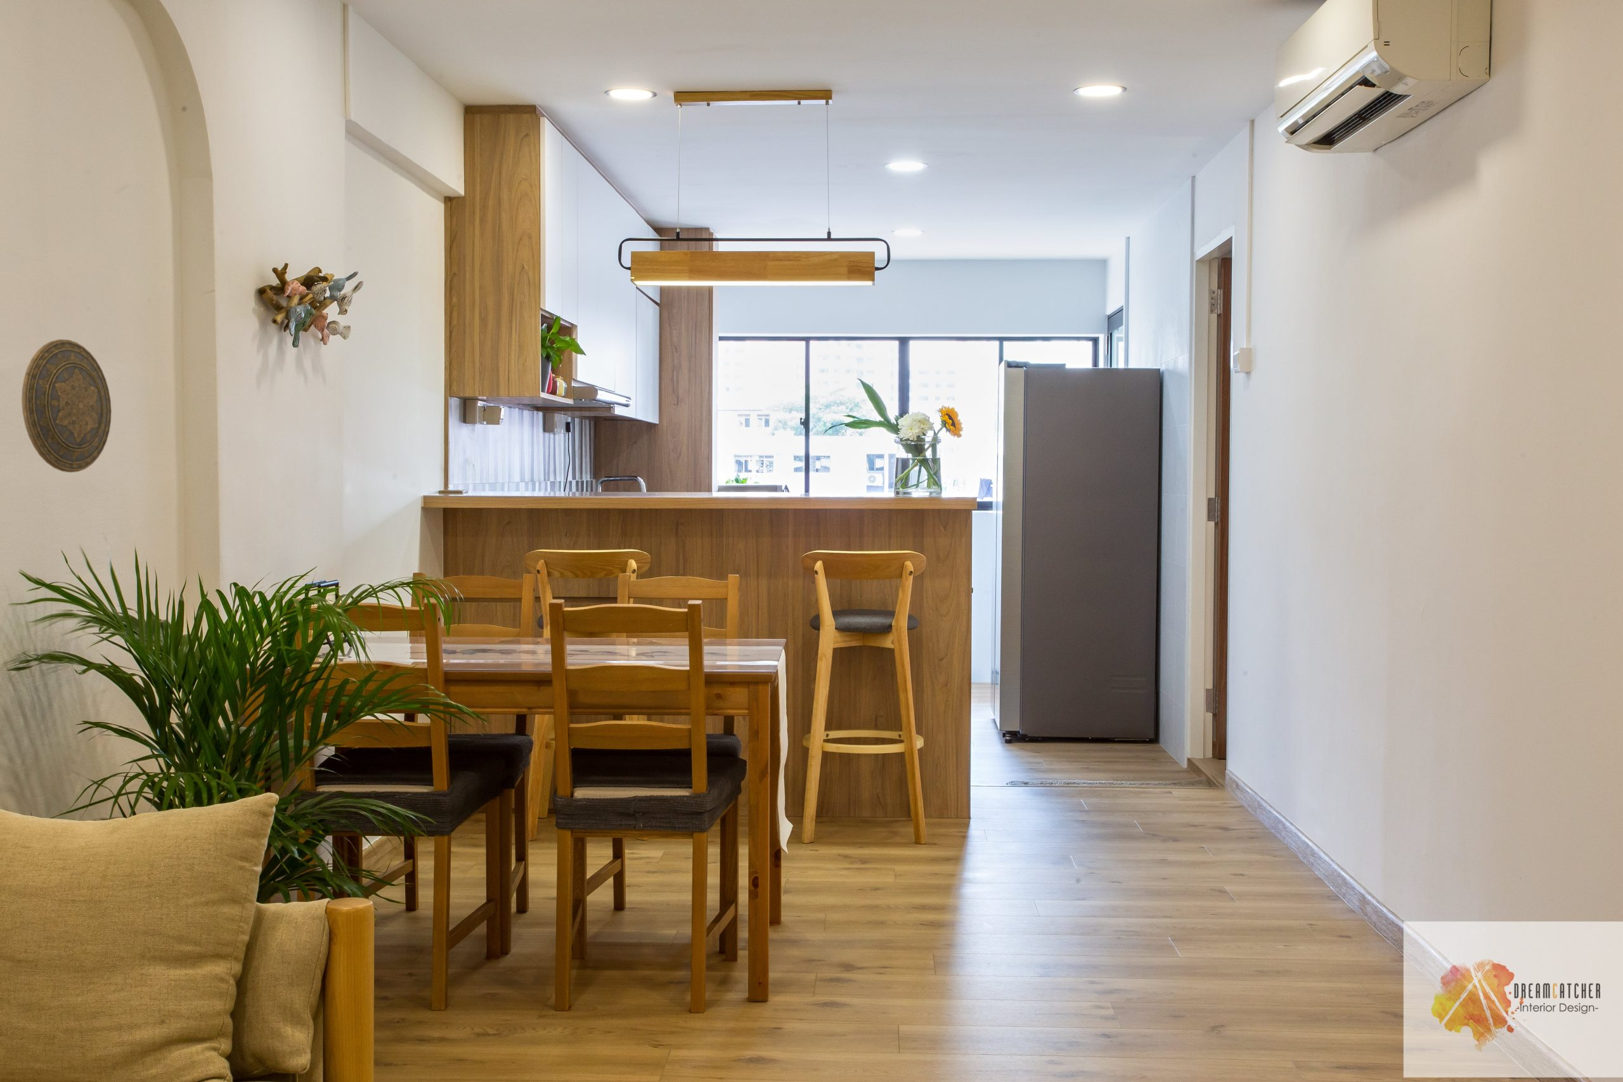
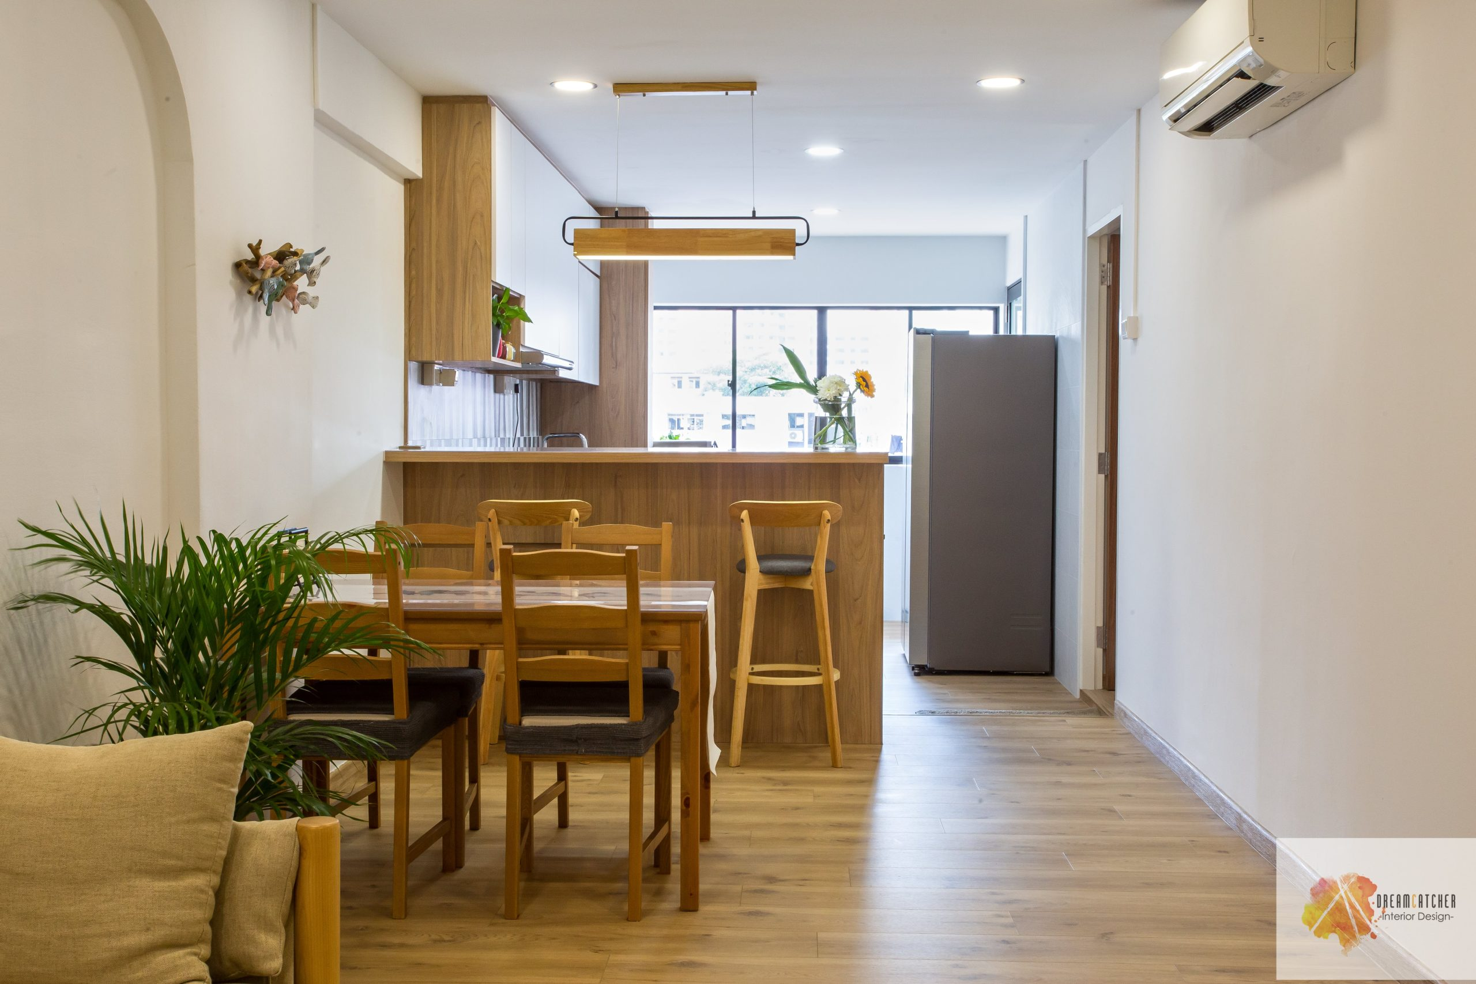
- decorative plate [21,338,112,473]
